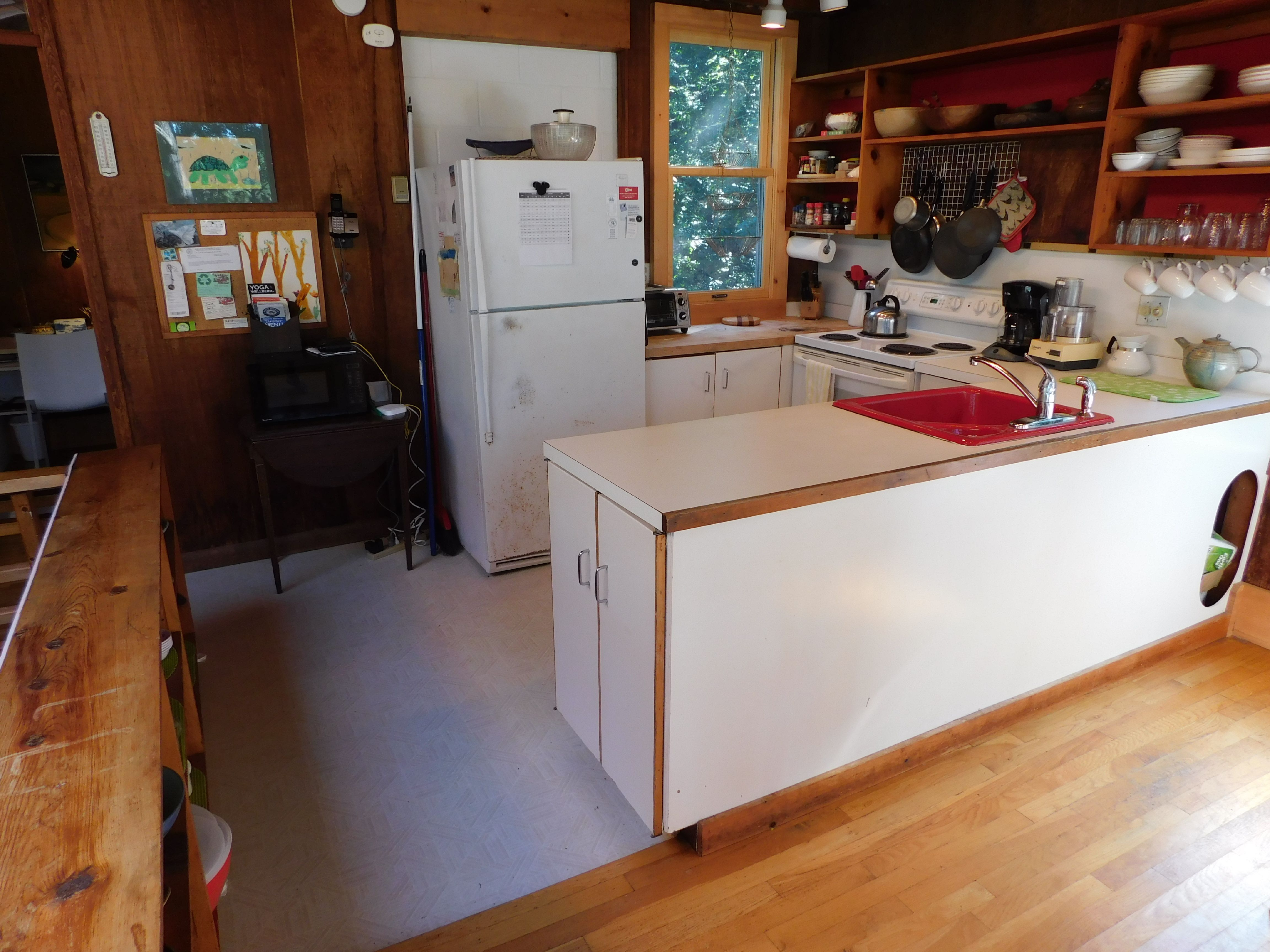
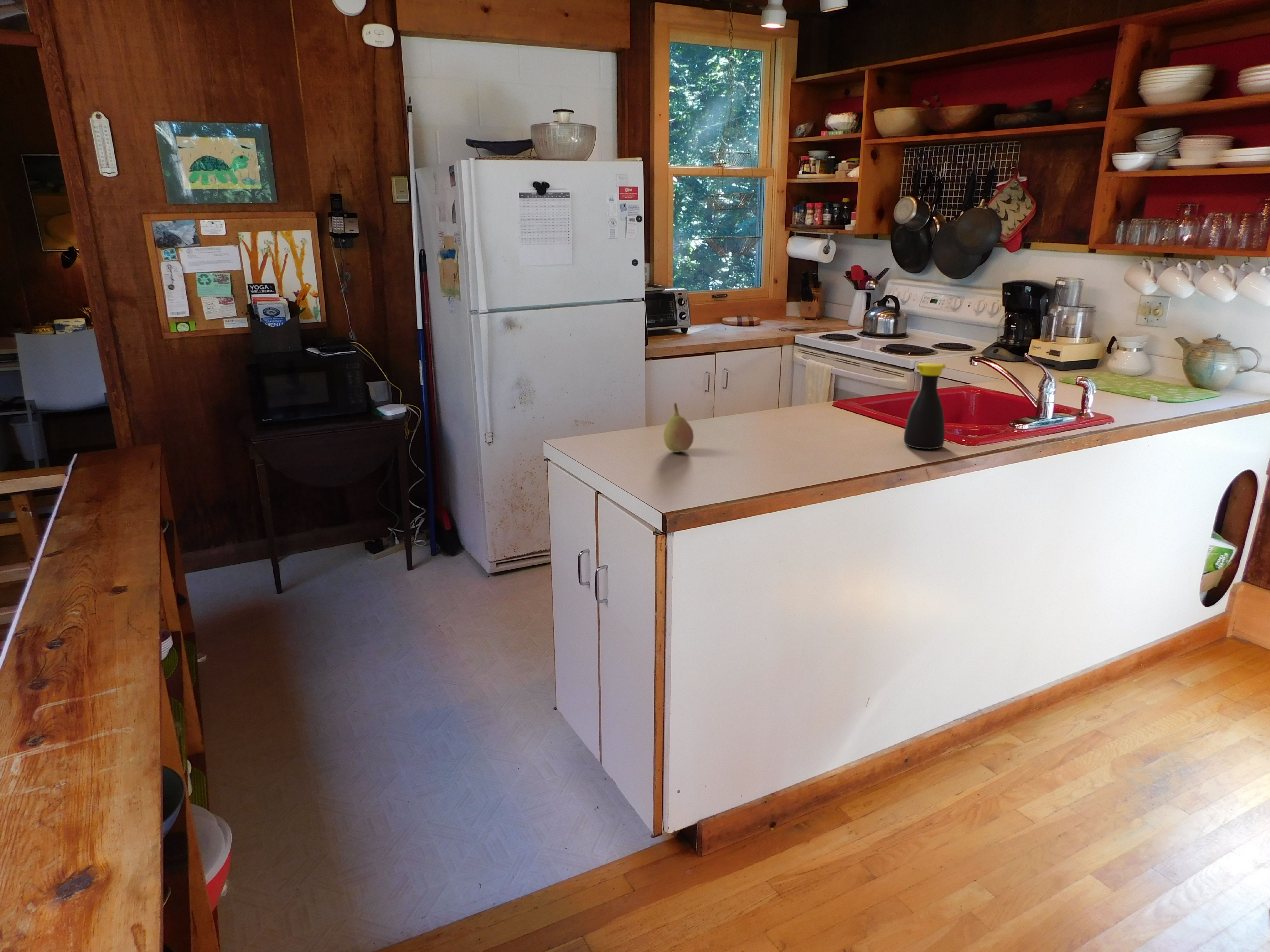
+ fruit [663,402,694,452]
+ bottle [904,363,946,449]
